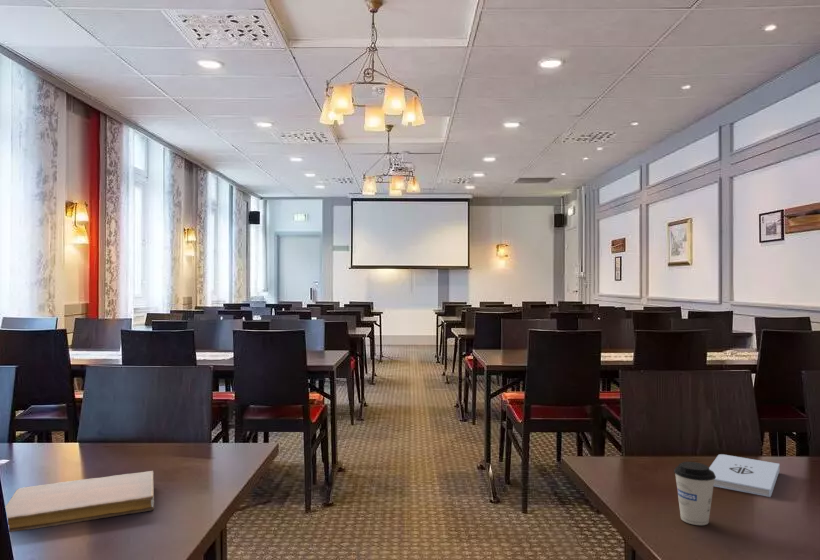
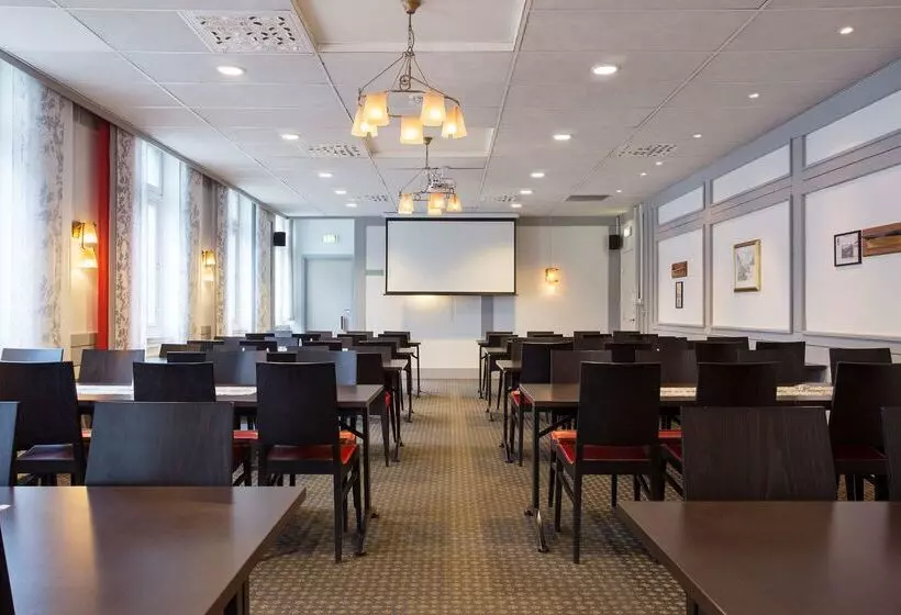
- coffee cup [673,461,716,526]
- notepad [709,453,780,498]
- notebook [5,470,155,533]
